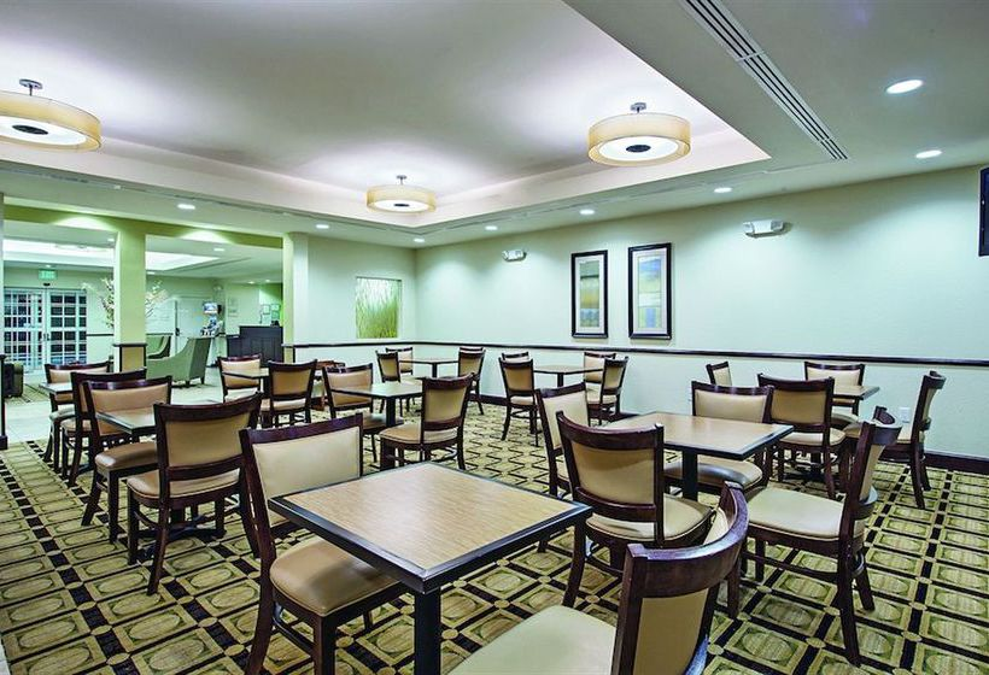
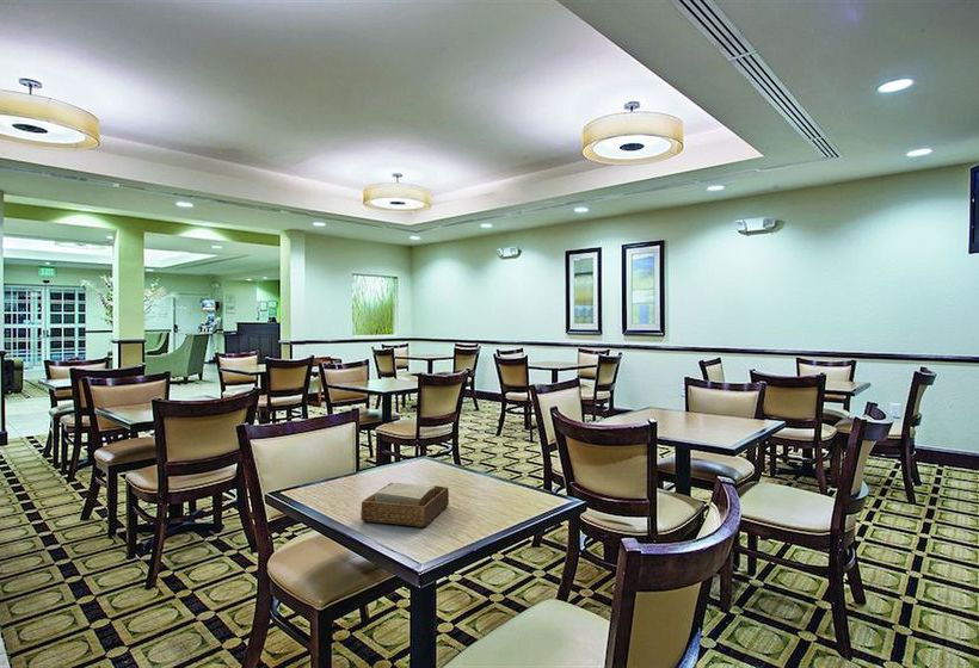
+ napkin holder [359,482,450,528]
